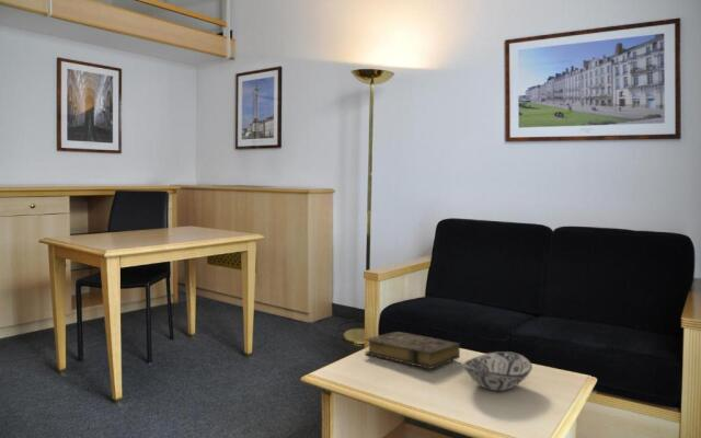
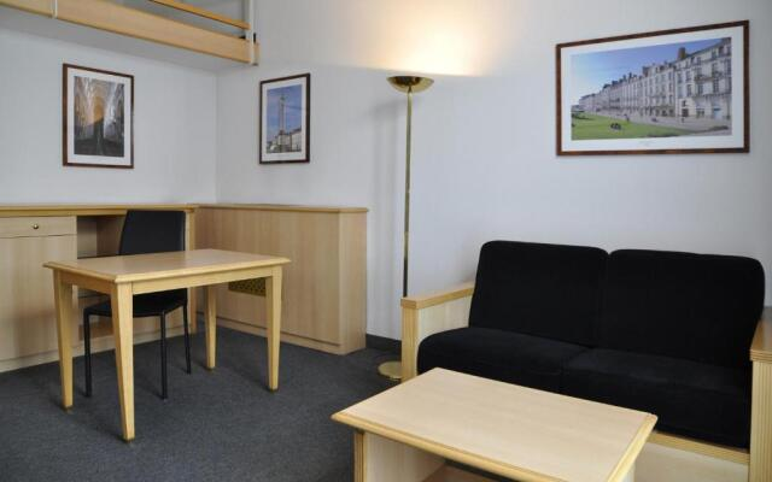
- book [364,331,461,370]
- decorative bowl [461,350,533,392]
